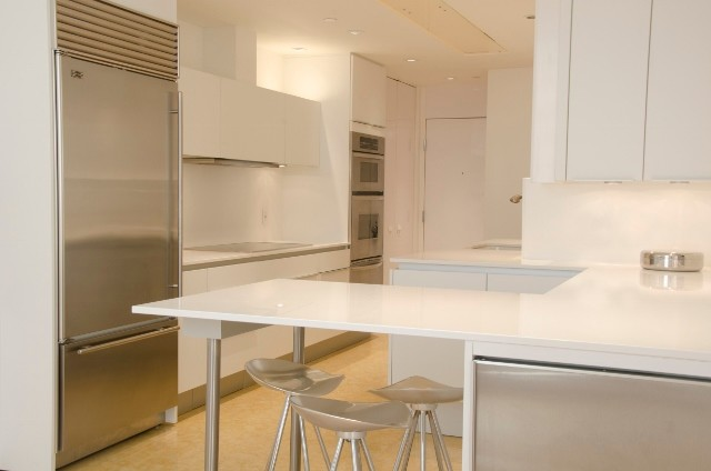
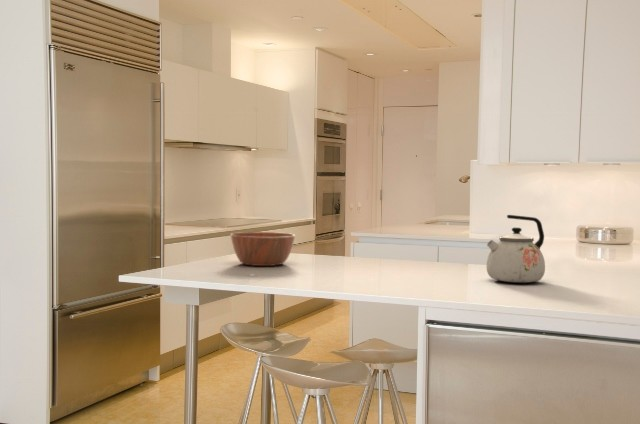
+ bowl [230,231,296,267]
+ kettle [486,214,546,284]
